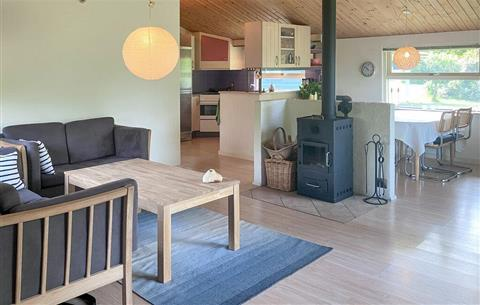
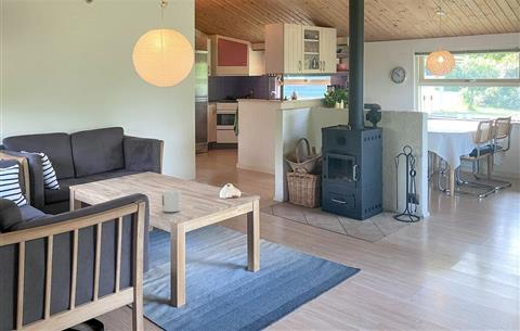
+ candle [161,190,182,213]
